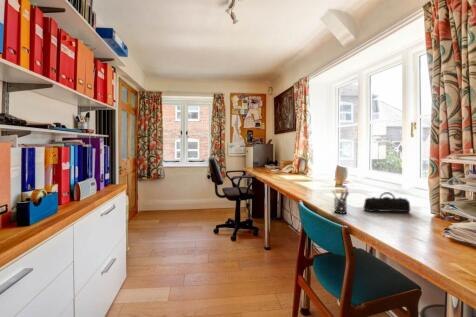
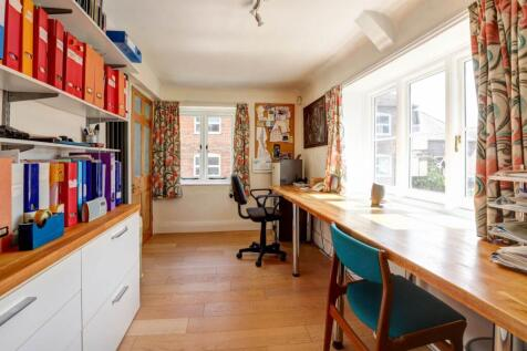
- pencil case [362,191,412,214]
- pen holder [331,187,350,214]
